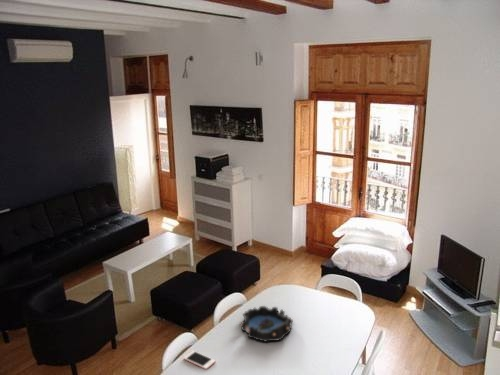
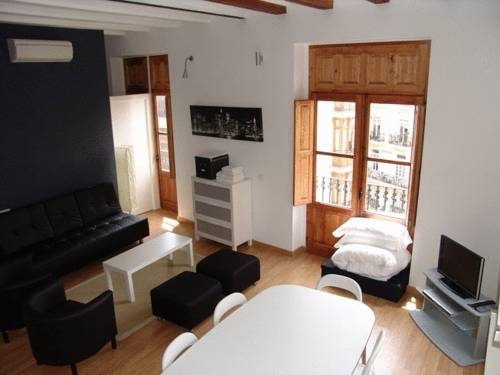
- cell phone [183,350,216,370]
- decorative bowl [239,305,294,343]
